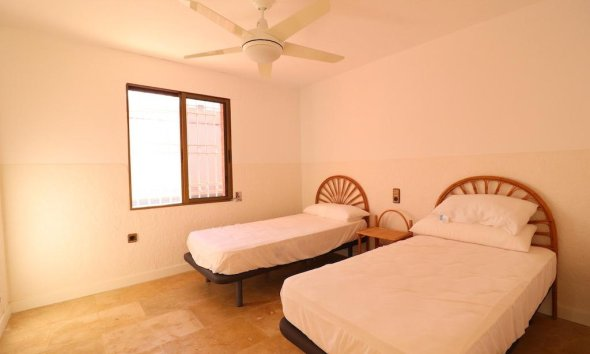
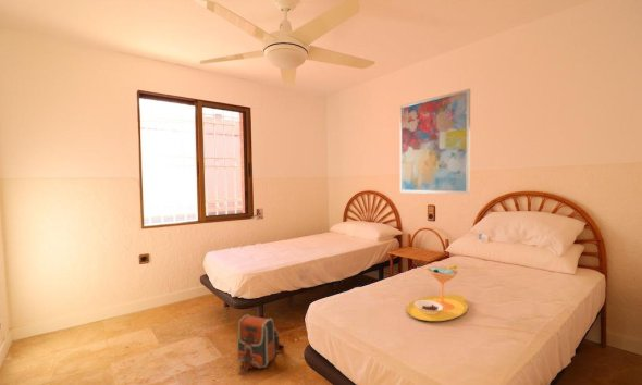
+ wall art [399,88,471,195]
+ backpack [236,313,285,376]
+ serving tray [406,263,469,322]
